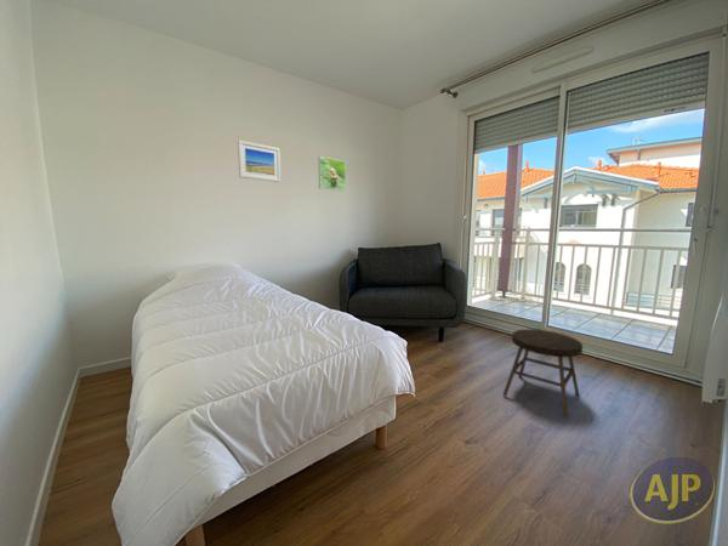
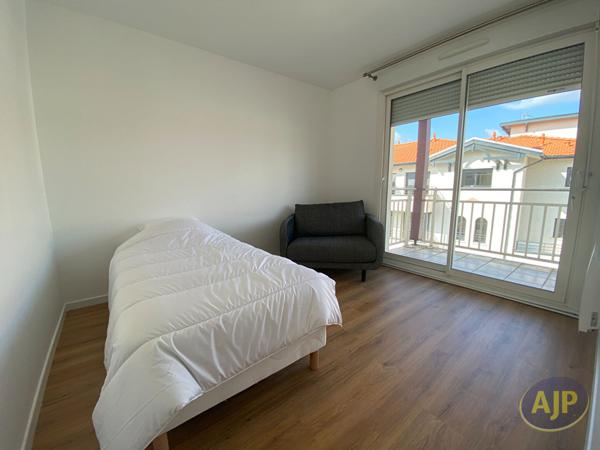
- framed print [318,155,347,193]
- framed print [237,140,281,183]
- stool [502,328,584,419]
